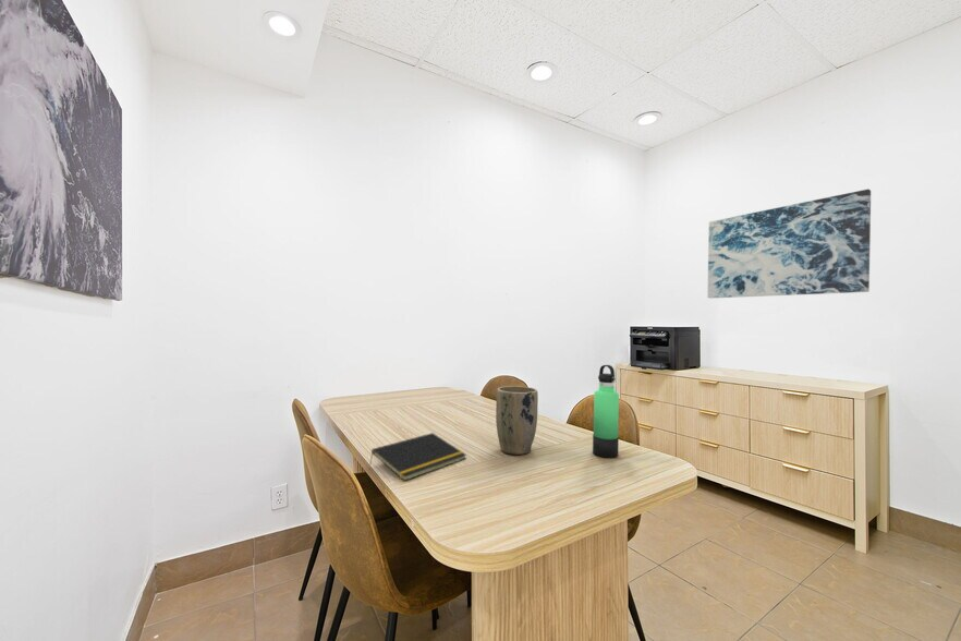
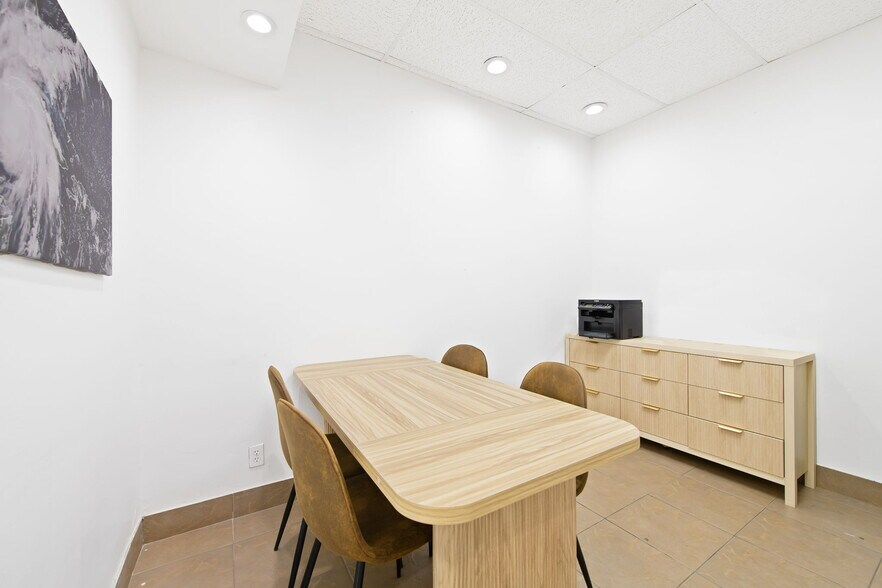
- plant pot [495,385,539,456]
- notepad [368,432,467,482]
- wall art [706,189,872,299]
- thermos bottle [592,364,620,459]
